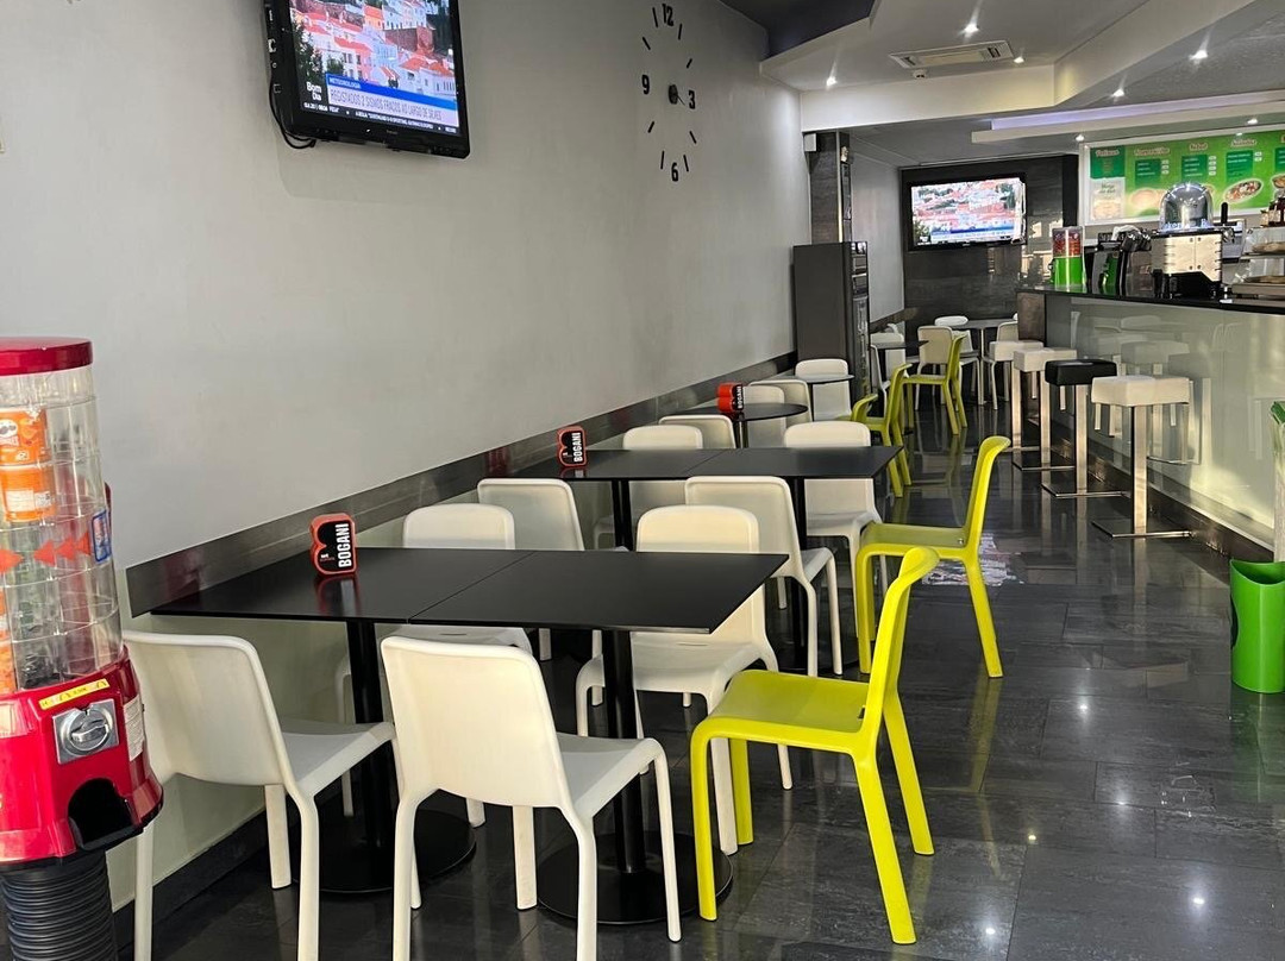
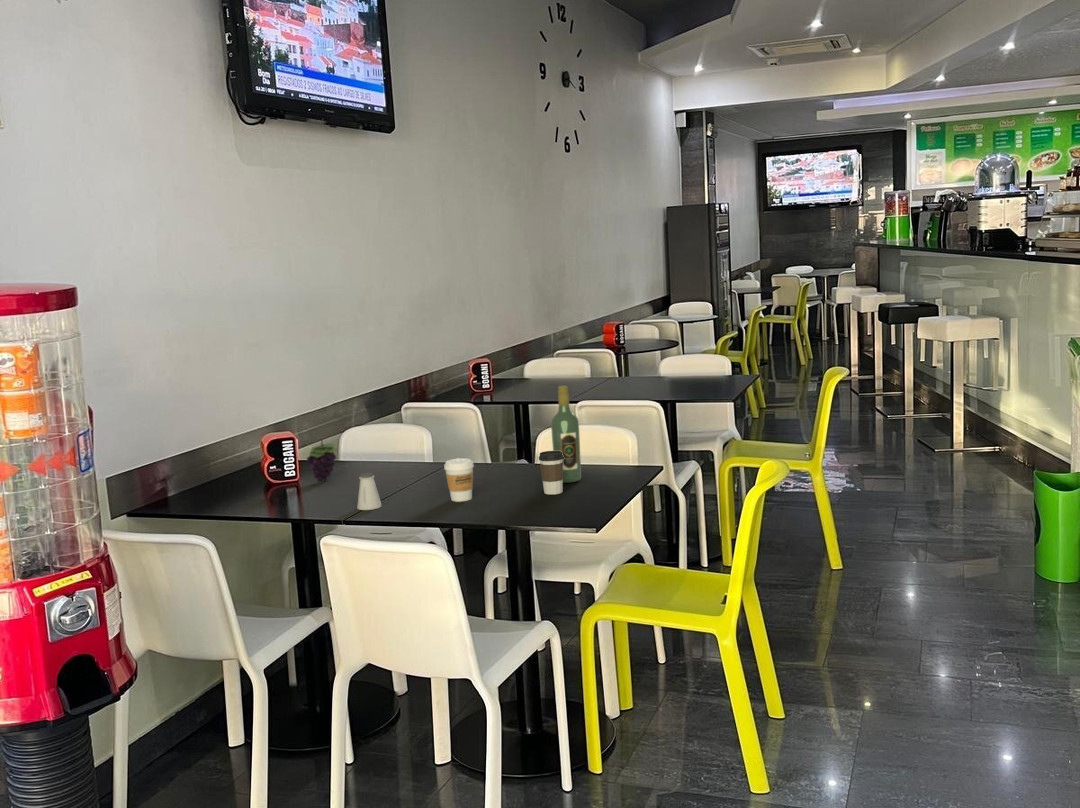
+ saltshaker [356,472,383,511]
+ coffee cup [443,457,475,503]
+ wine bottle [550,385,582,484]
+ coffee cup [538,450,564,495]
+ fruit [306,437,338,483]
